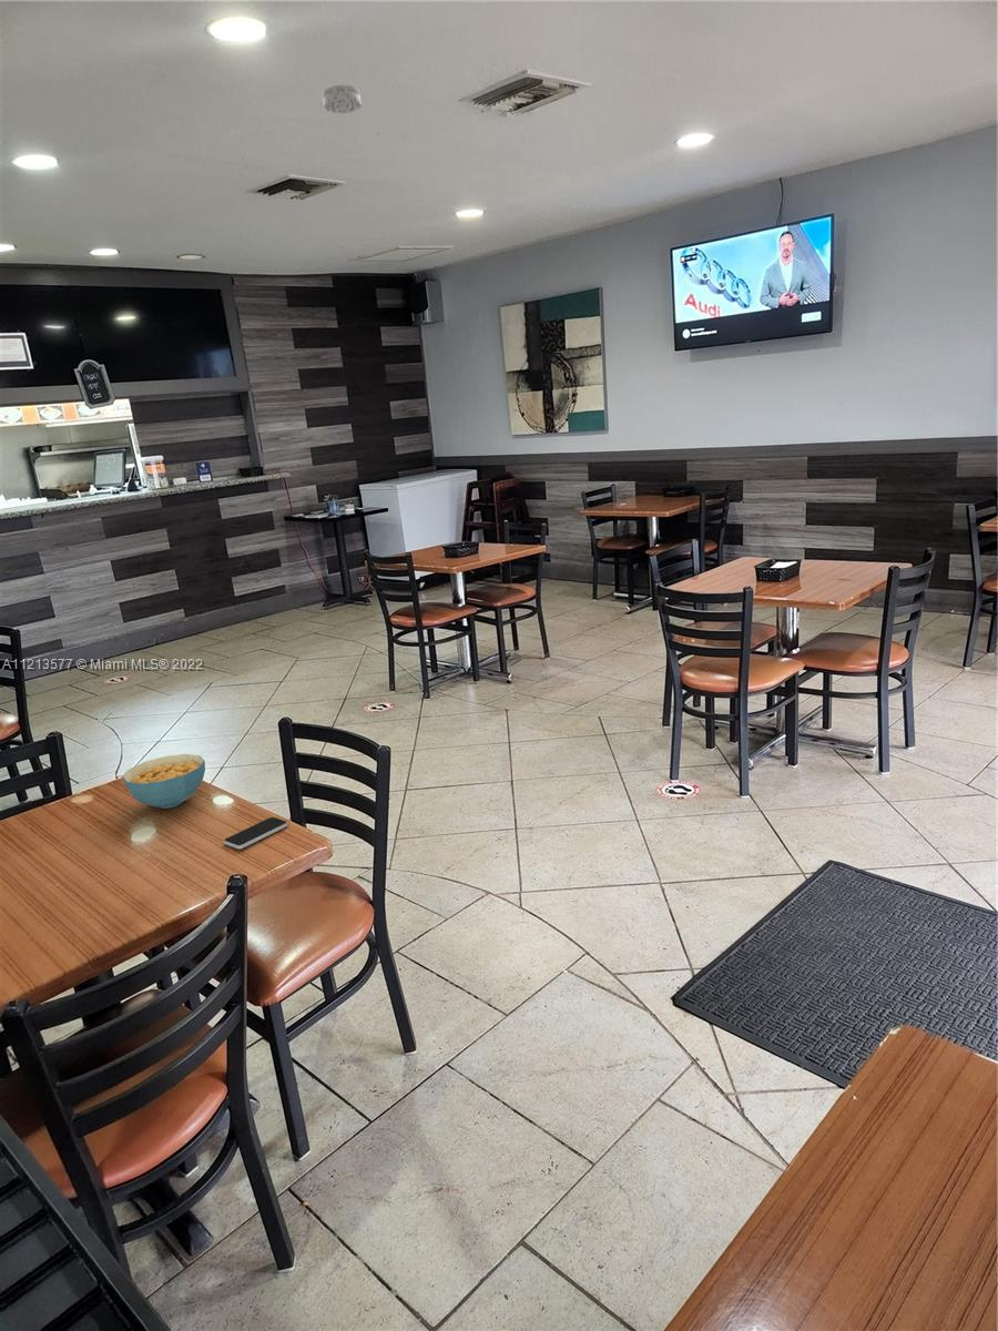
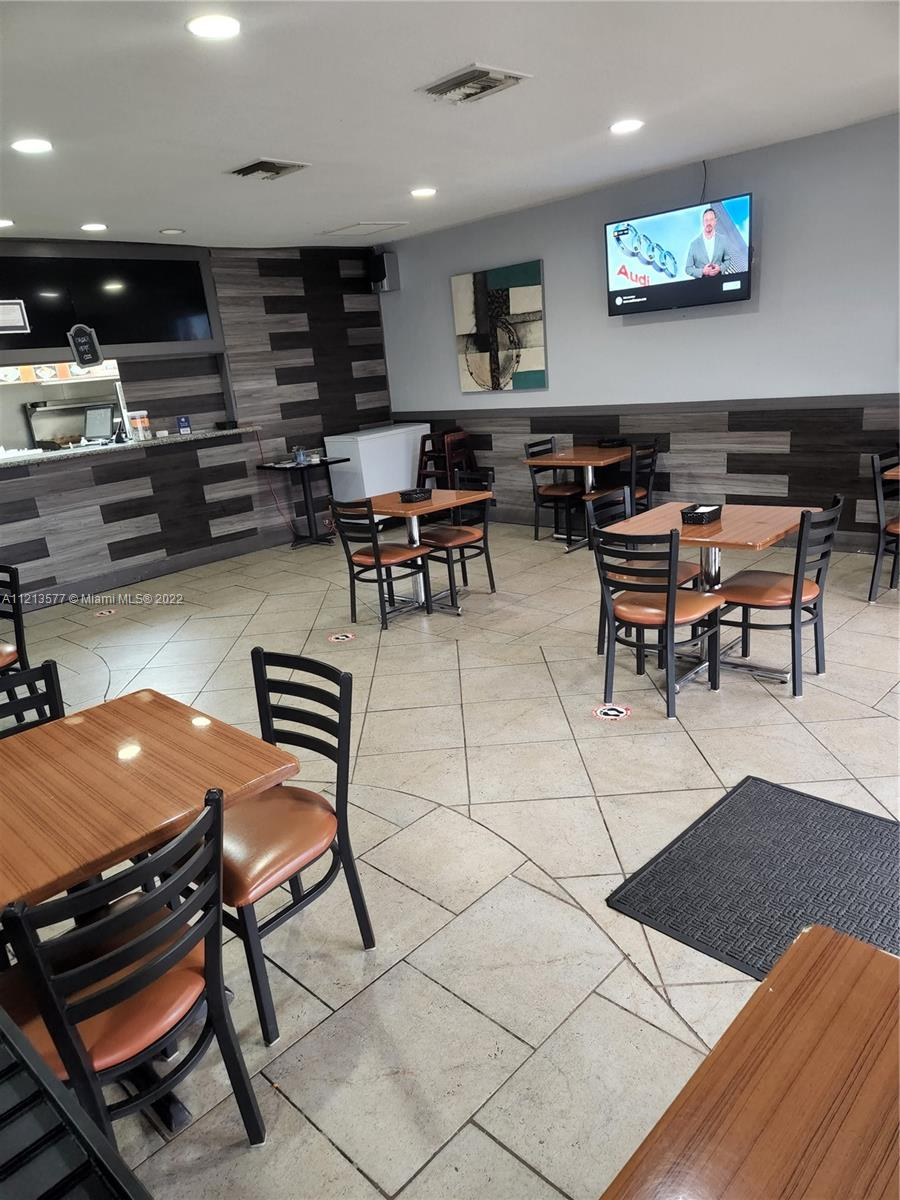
- smoke detector [322,83,363,114]
- smartphone [223,816,288,850]
- cereal bowl [121,753,206,810]
